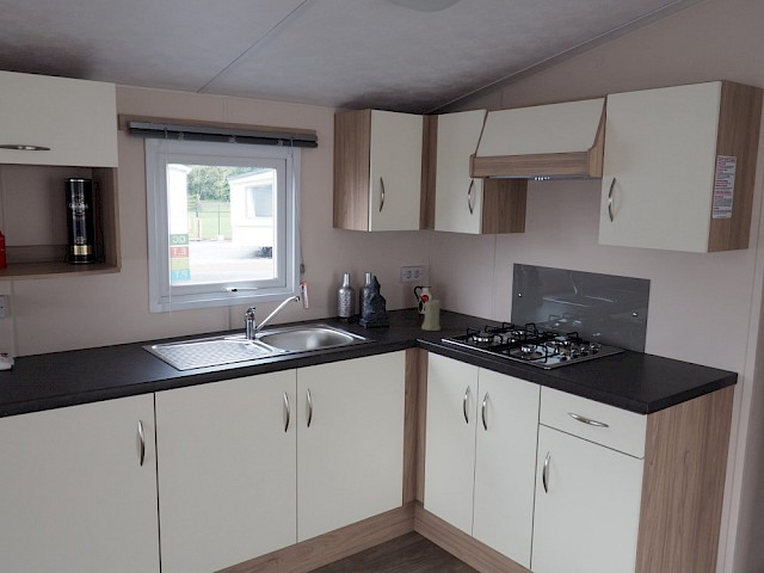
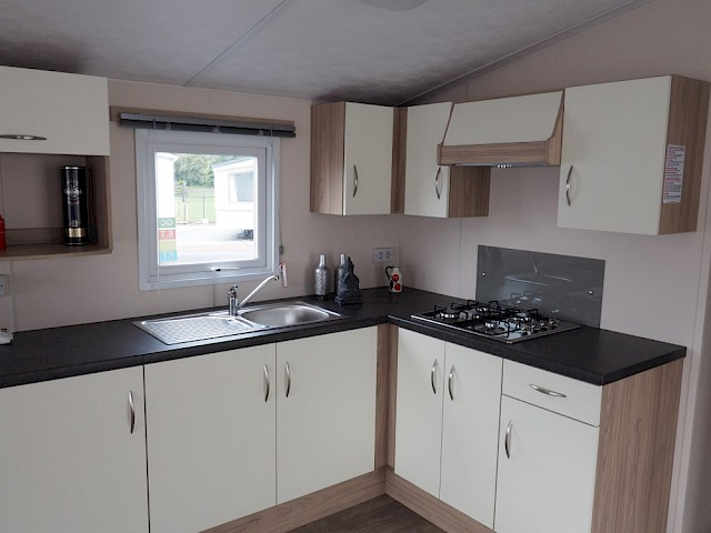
- candle [420,298,442,332]
